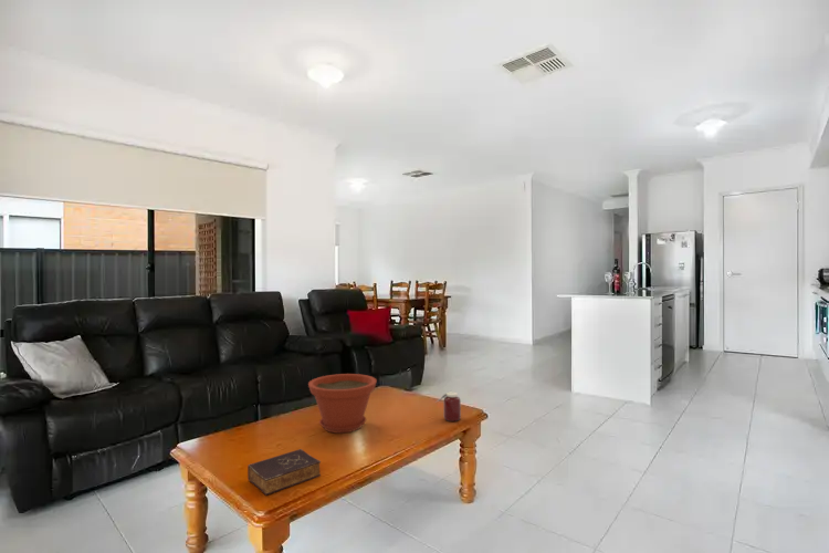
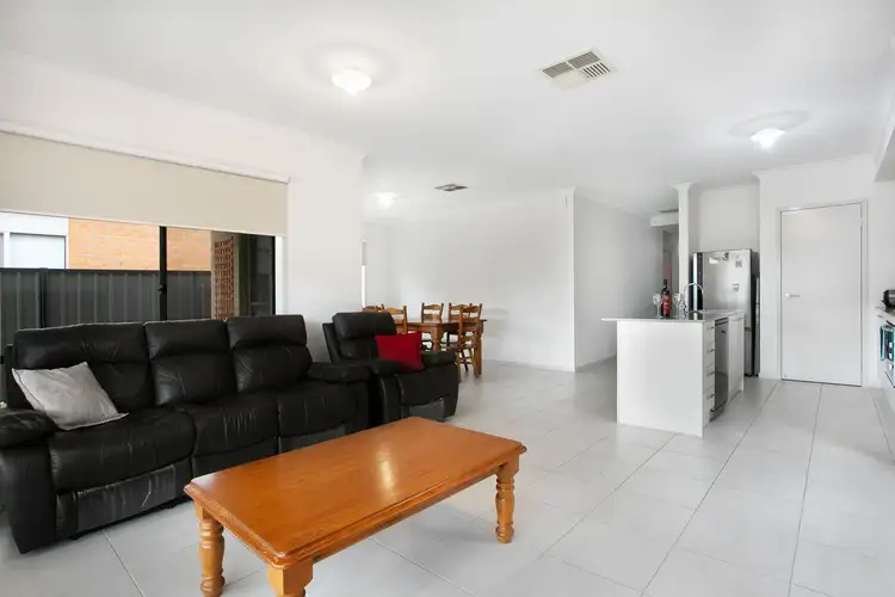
- book [246,448,322,497]
- plant pot [307,373,378,435]
- jar [436,390,462,422]
